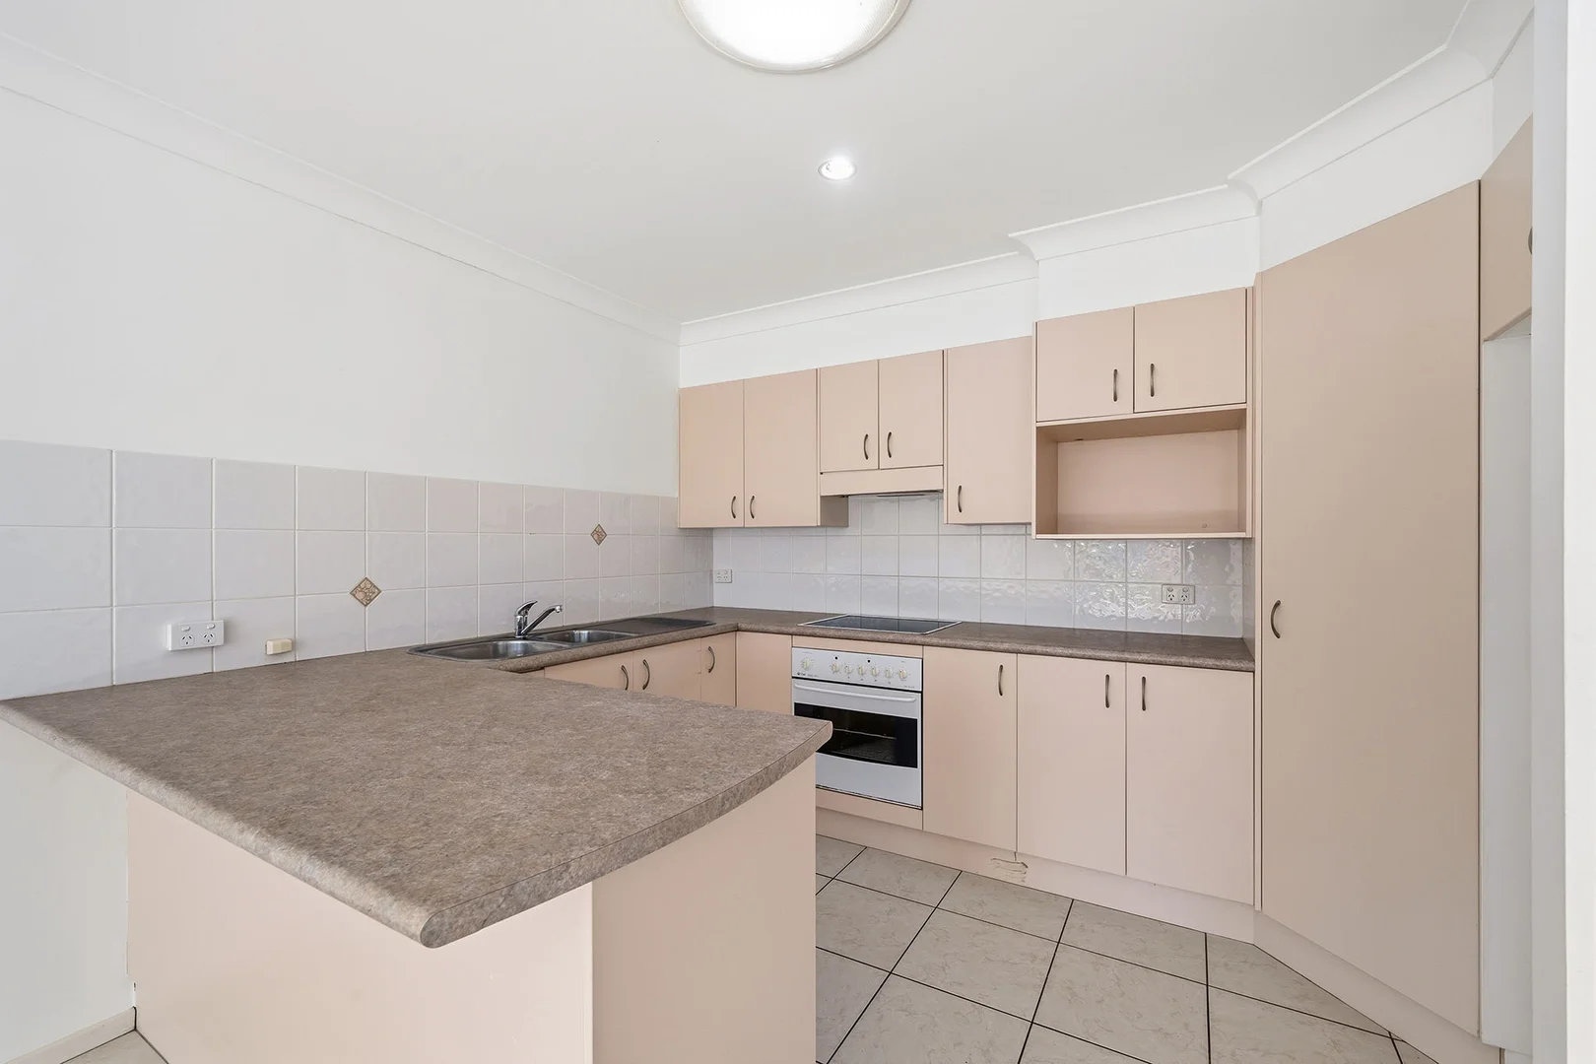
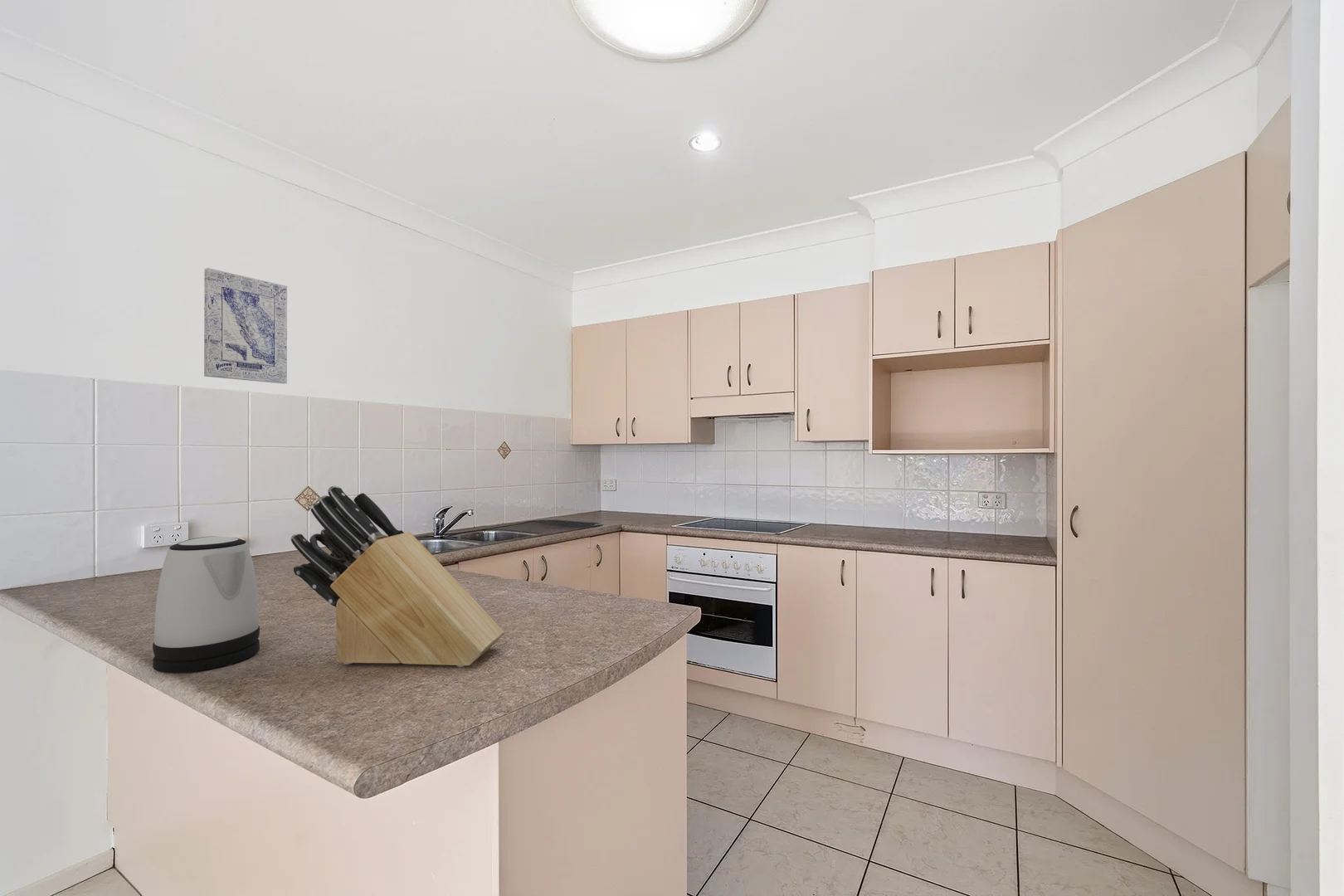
+ knife block [290,485,505,668]
+ wall art [203,267,288,384]
+ kettle [152,536,261,674]
